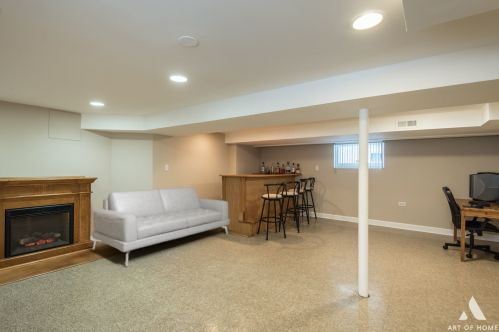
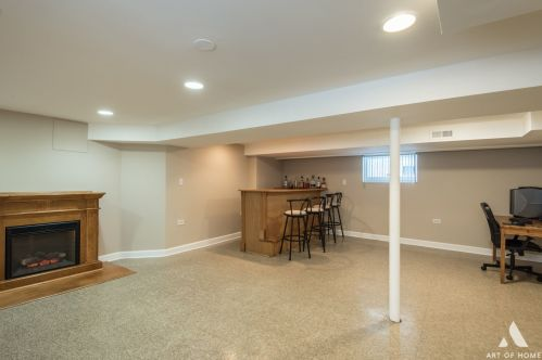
- sofa [91,186,231,267]
